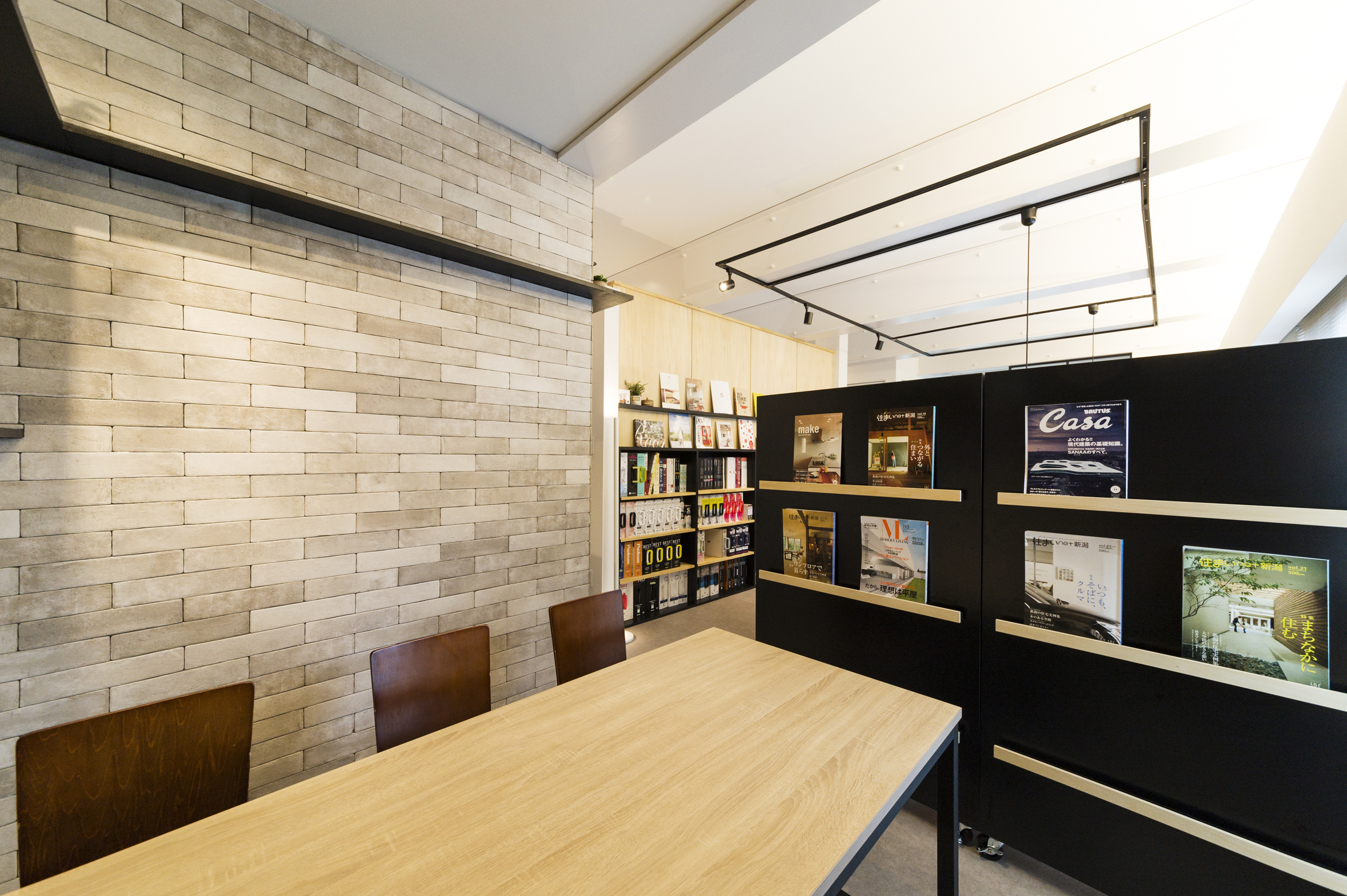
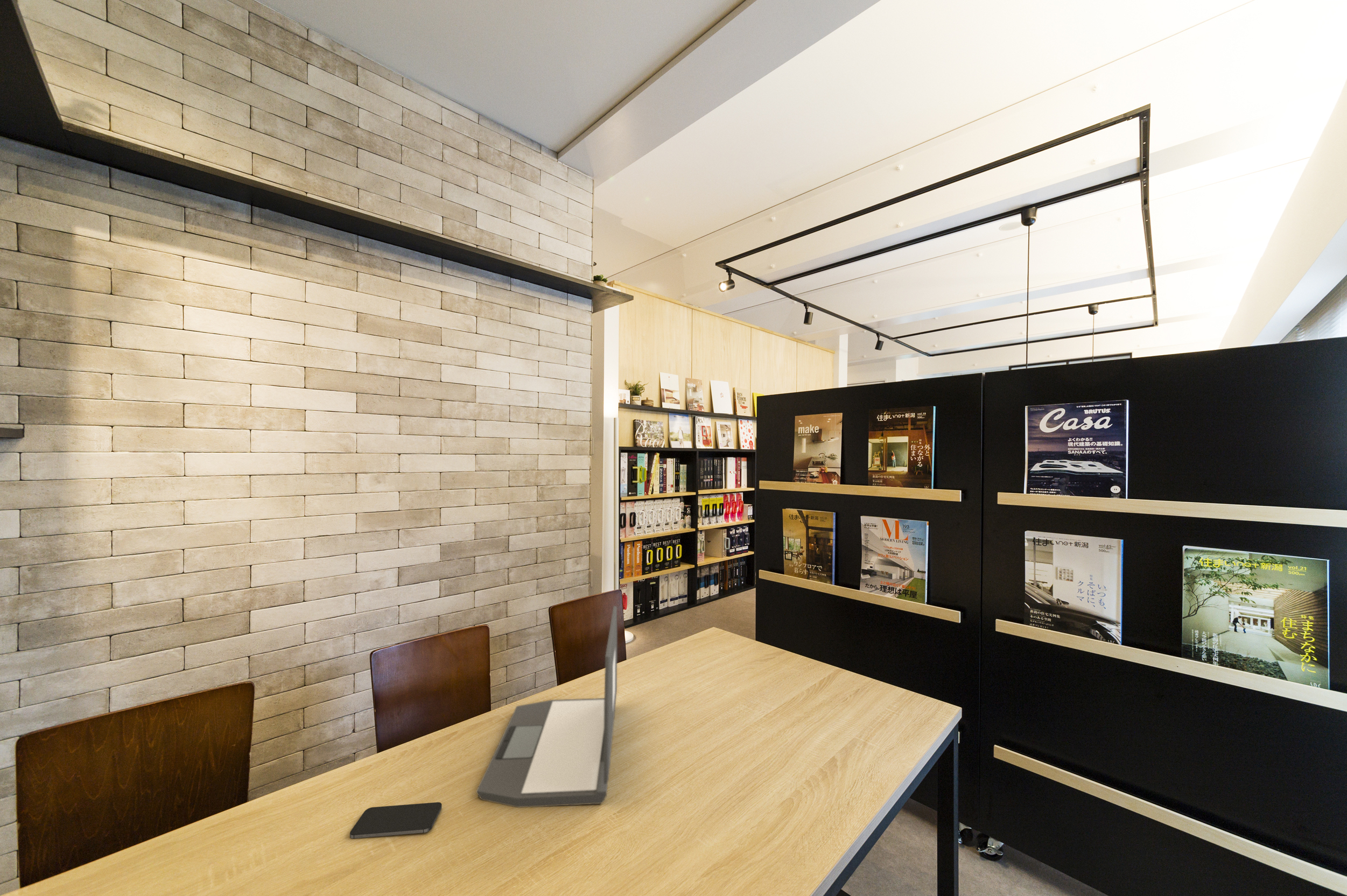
+ laptop [476,605,618,808]
+ smartphone [349,802,442,839]
